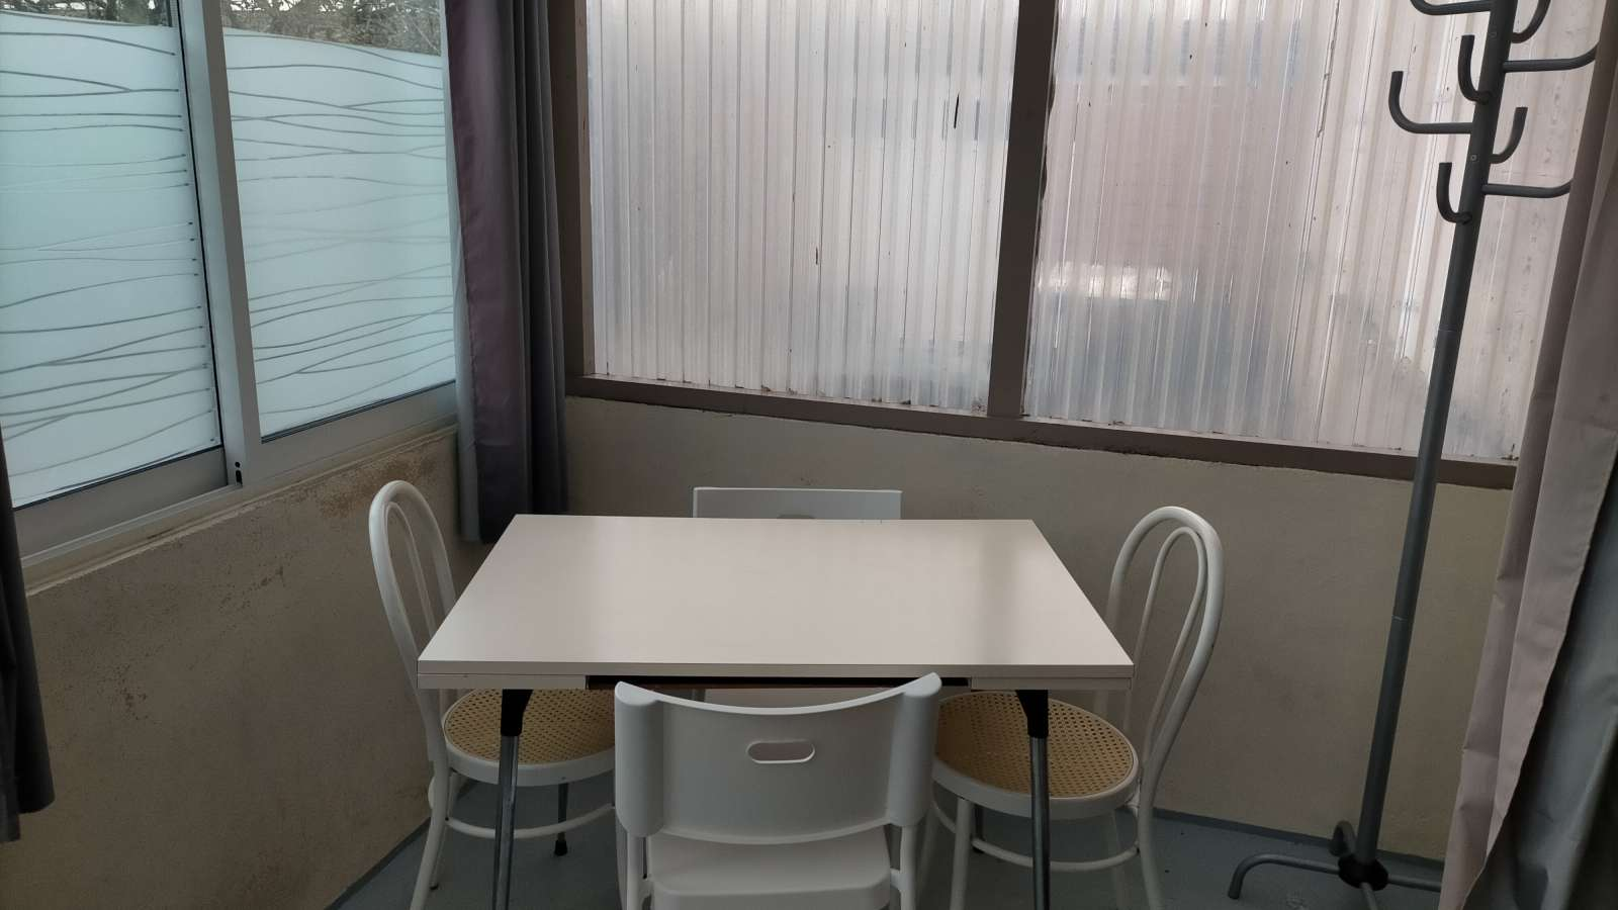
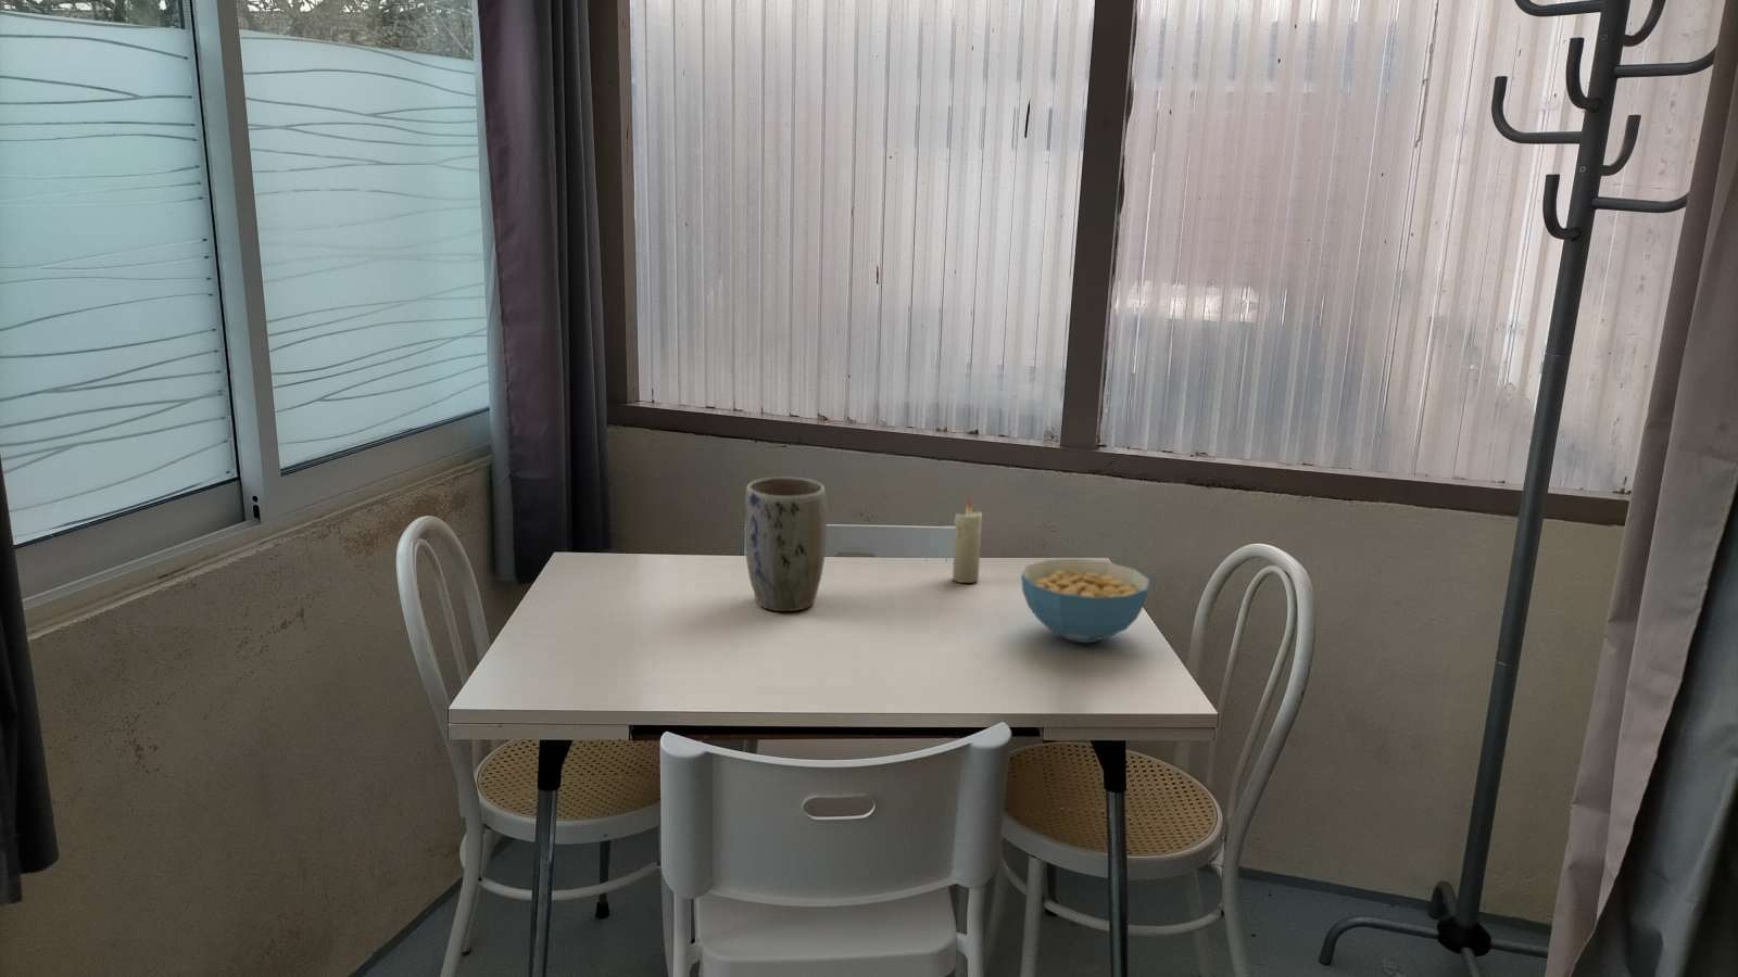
+ plant pot [742,476,827,612]
+ cereal bowl [1019,558,1152,644]
+ candle [951,497,984,585]
